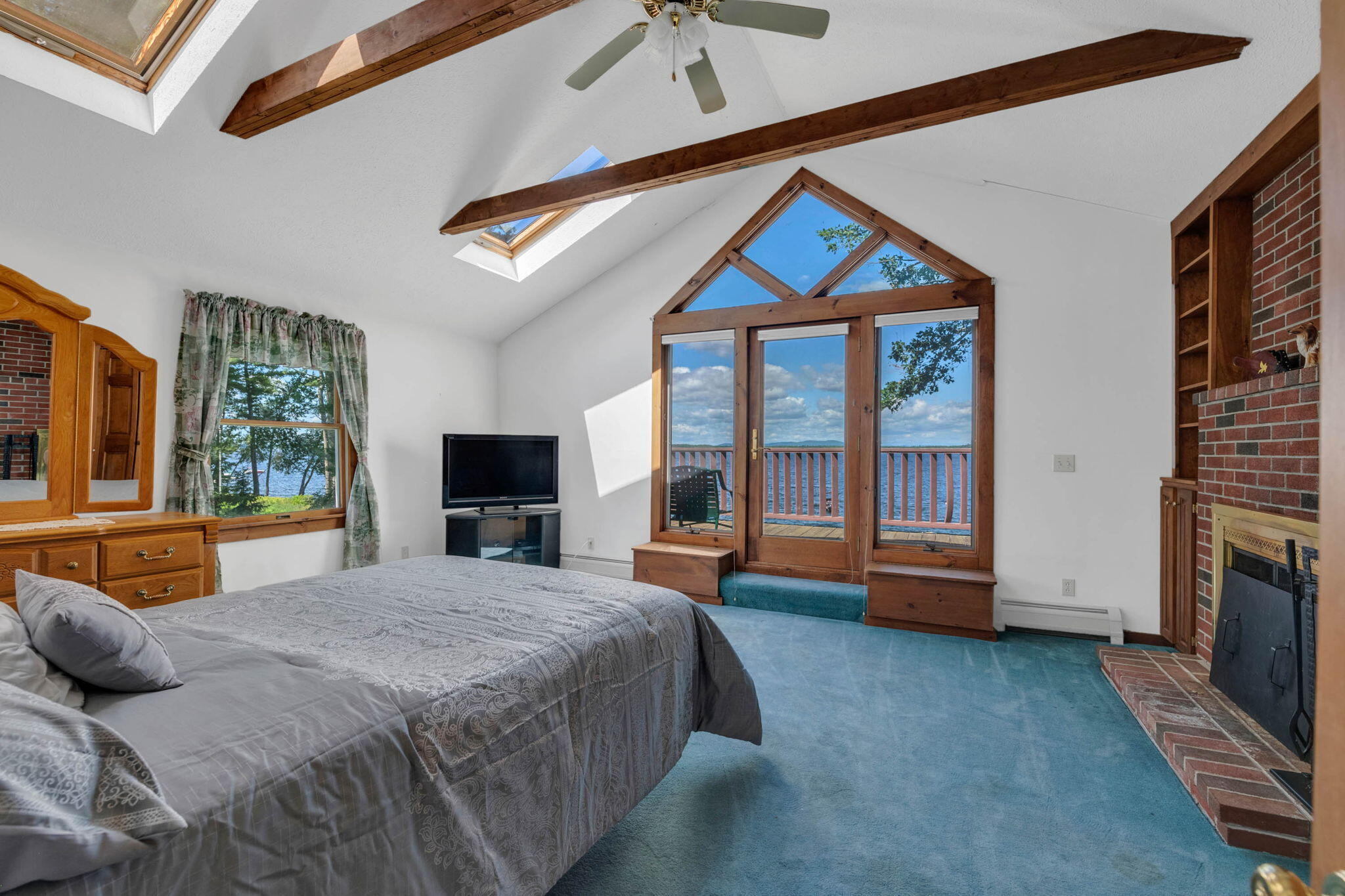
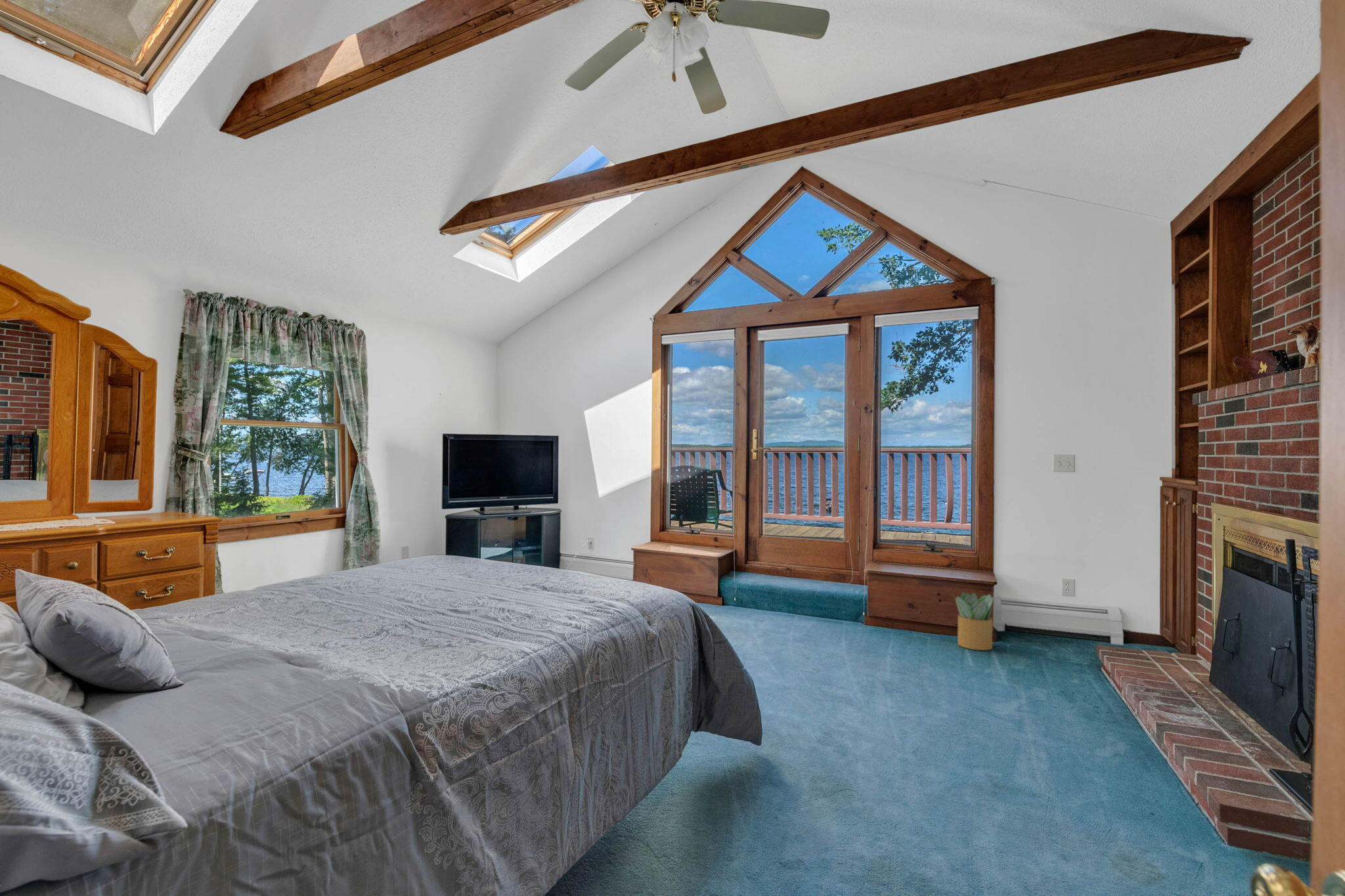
+ potted plant [952,591,994,651]
